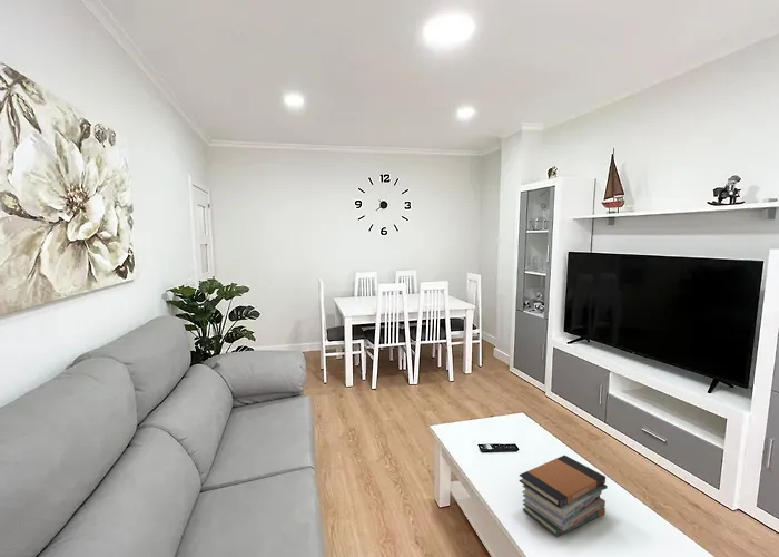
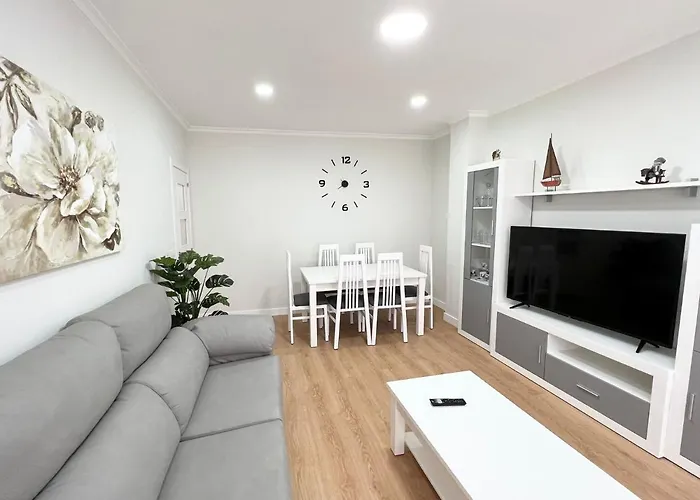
- book stack [519,453,609,538]
